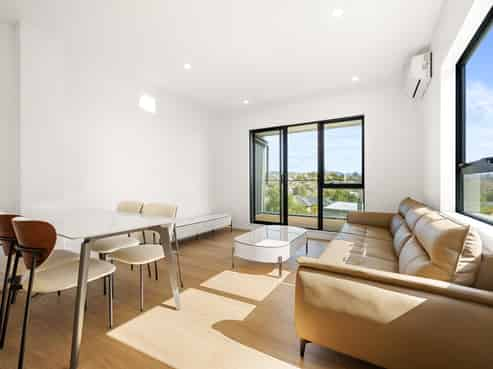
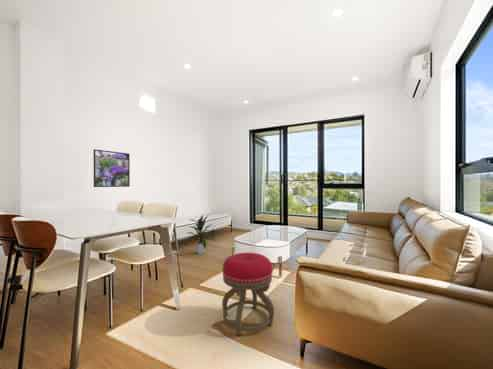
+ stool [221,252,275,336]
+ indoor plant [184,214,215,255]
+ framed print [93,148,131,188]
